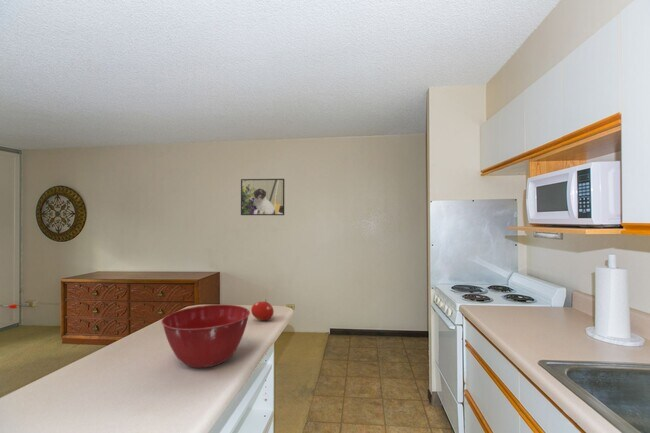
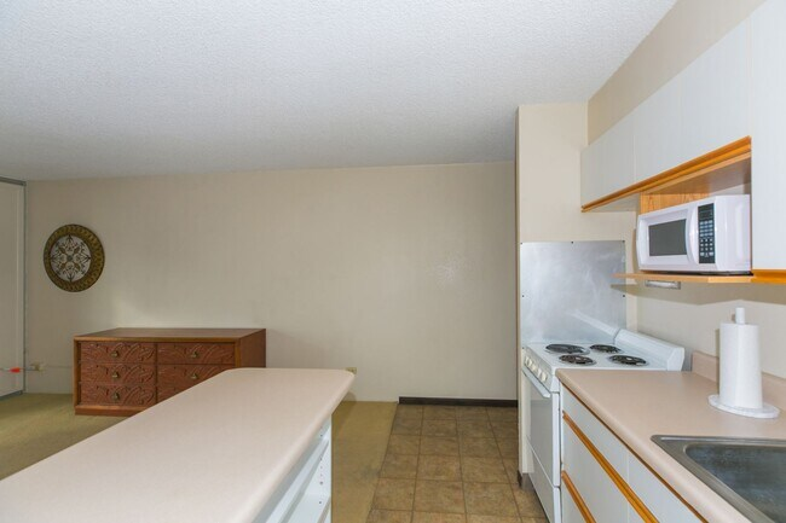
- mixing bowl [160,304,251,369]
- fruit [250,299,275,321]
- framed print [240,178,285,216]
